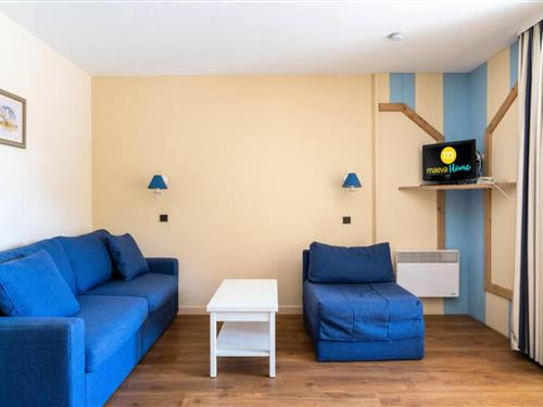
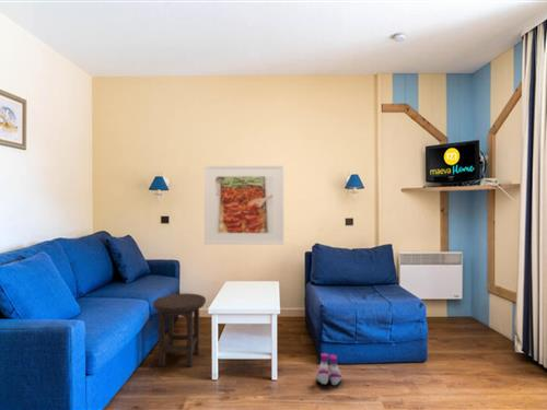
+ stool [152,292,207,367]
+ boots [315,352,342,387]
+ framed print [203,164,286,245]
